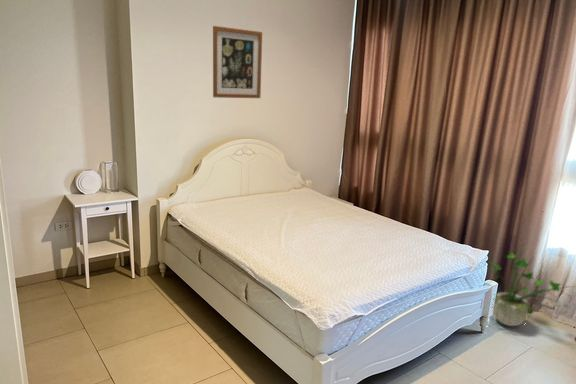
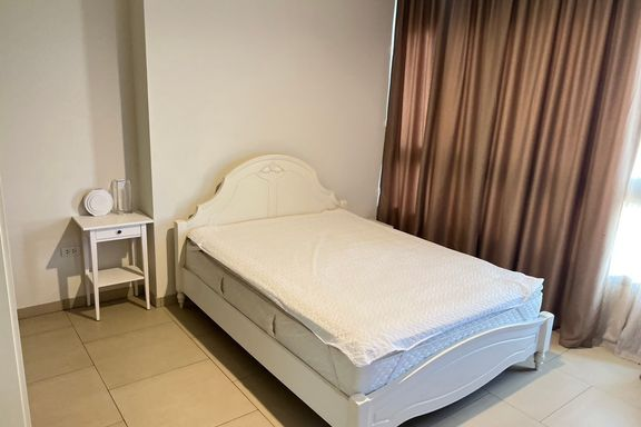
- wall art [212,25,263,99]
- potted plant [489,241,576,327]
